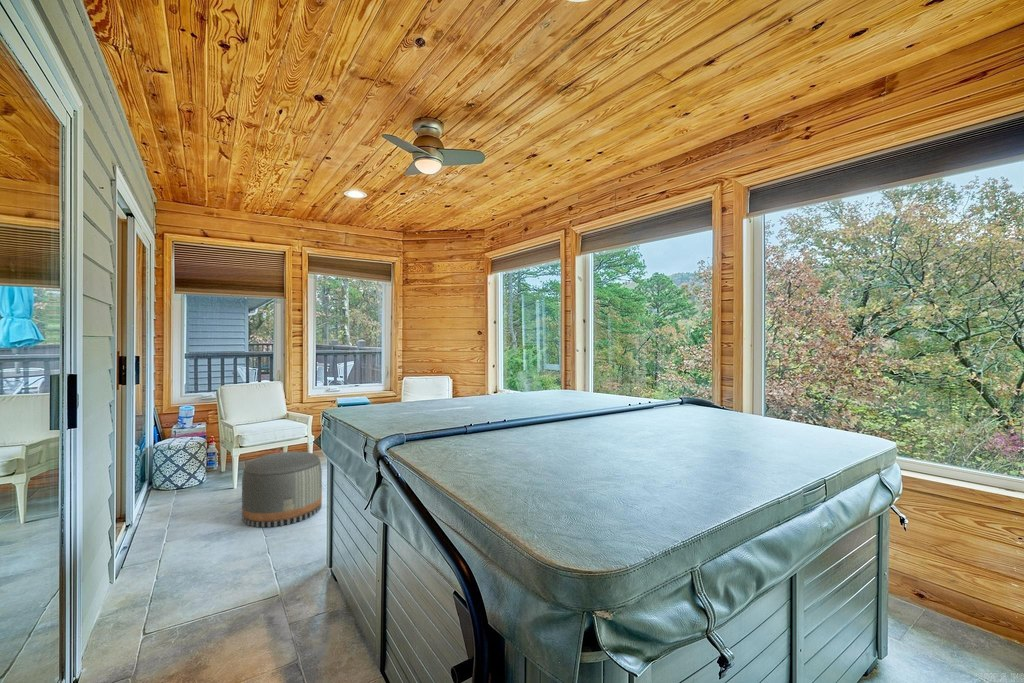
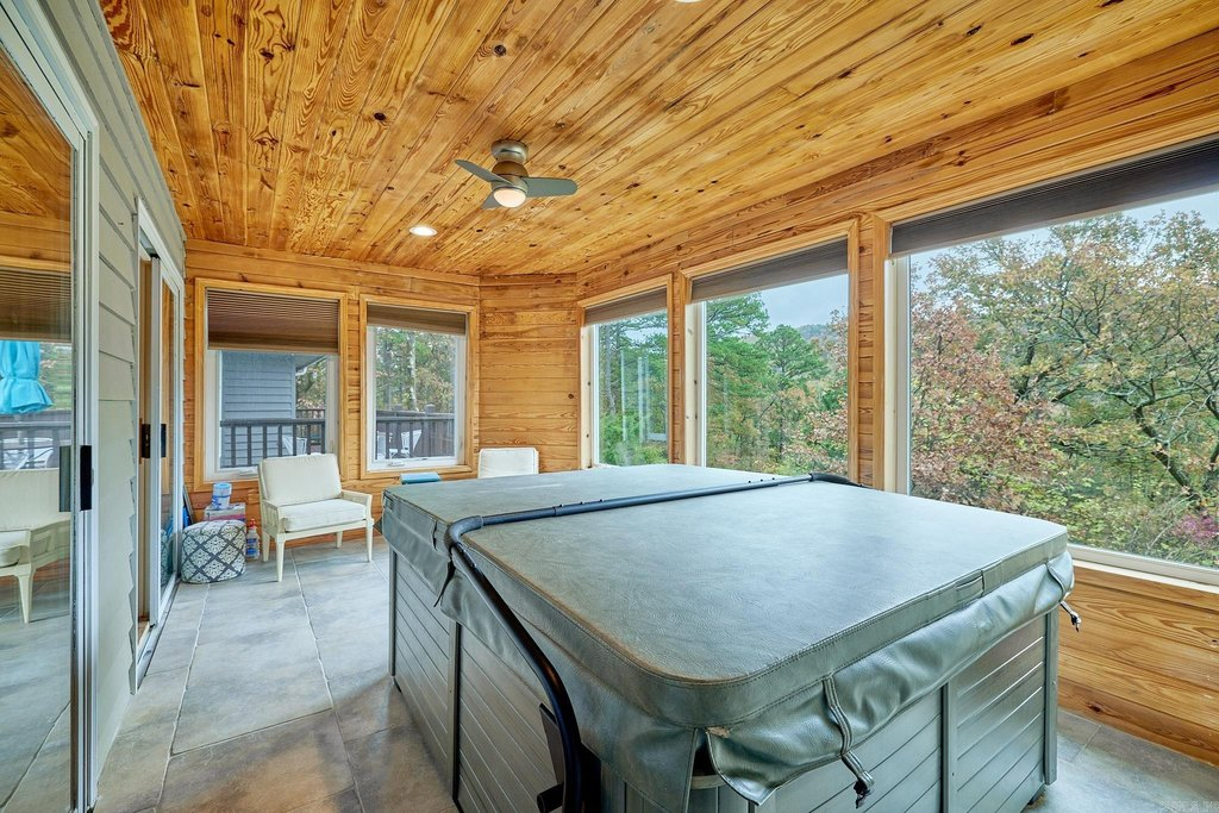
- pouf [241,450,323,528]
